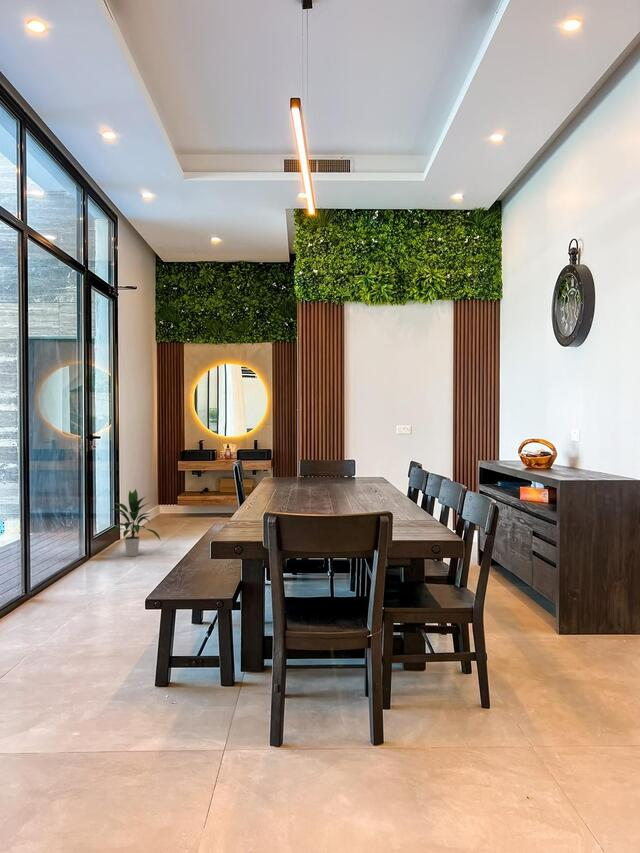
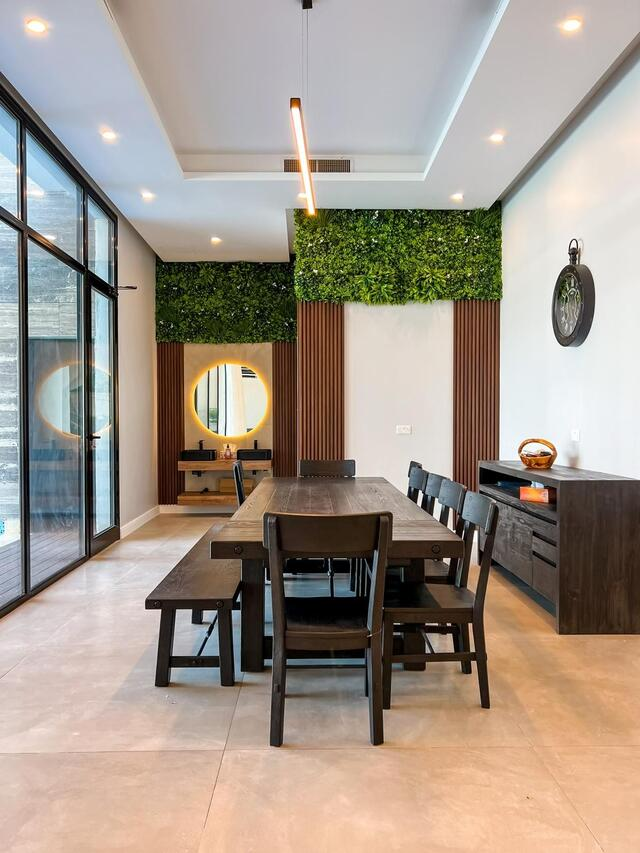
- indoor plant [107,488,161,557]
